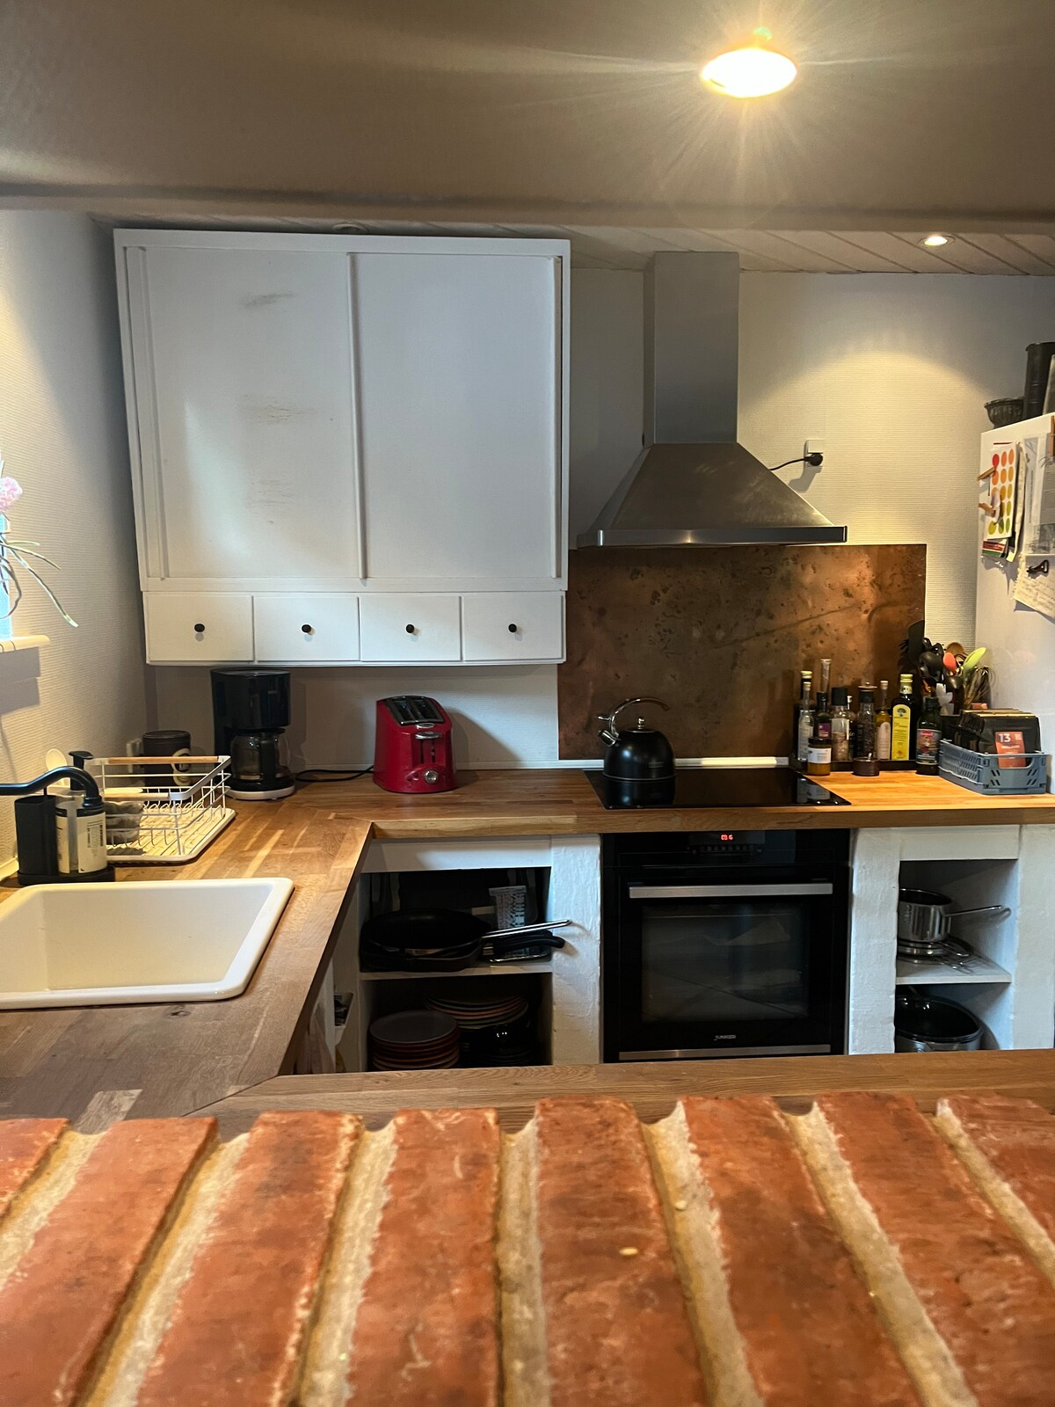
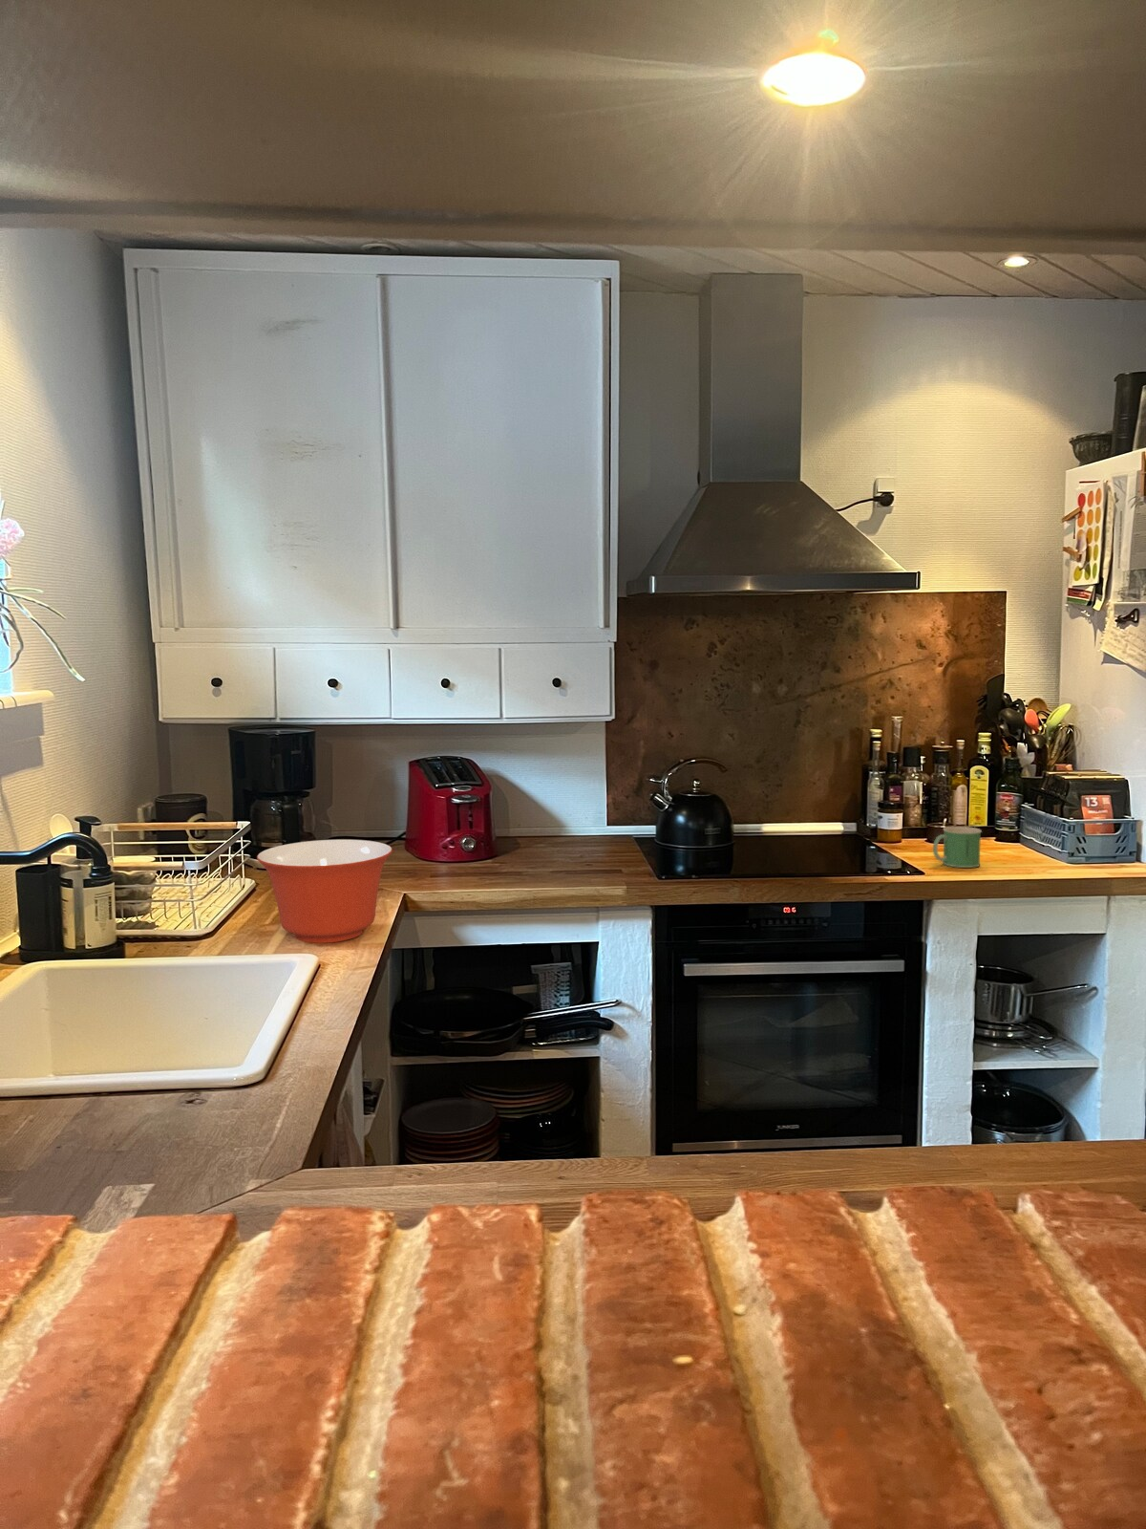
+ mixing bowl [256,839,394,944]
+ mug [932,826,982,869]
